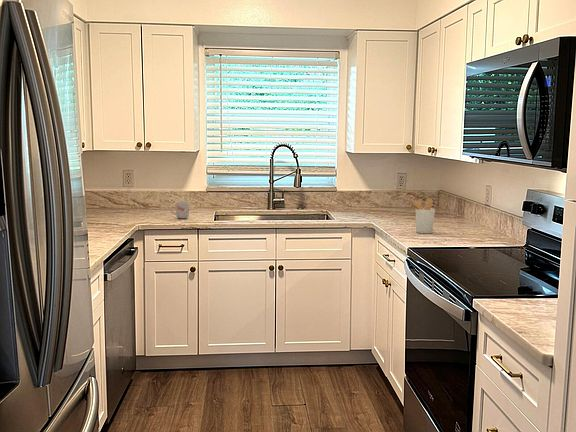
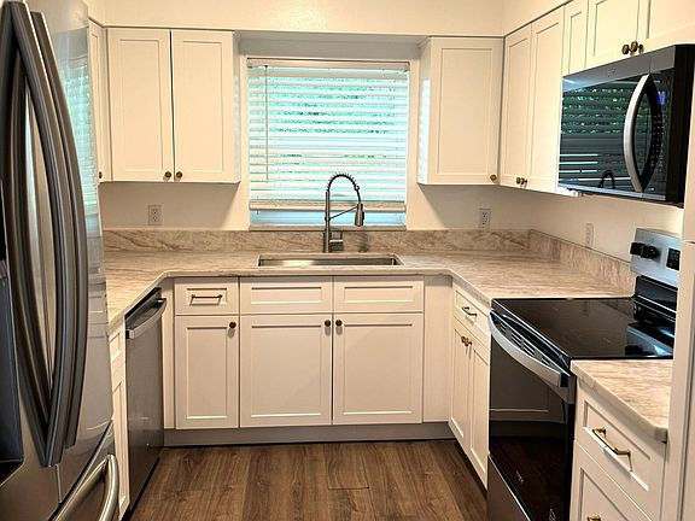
- mug [170,197,191,220]
- utensil holder [407,197,436,234]
